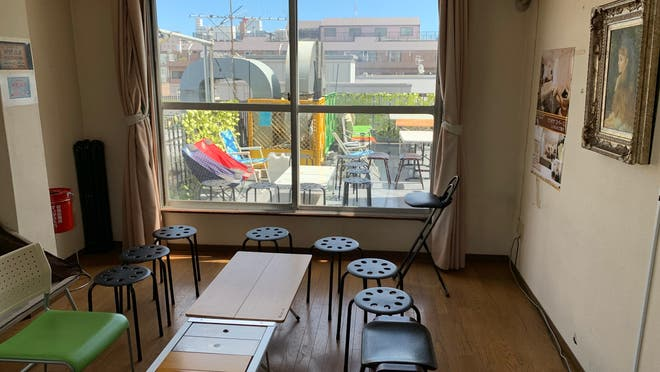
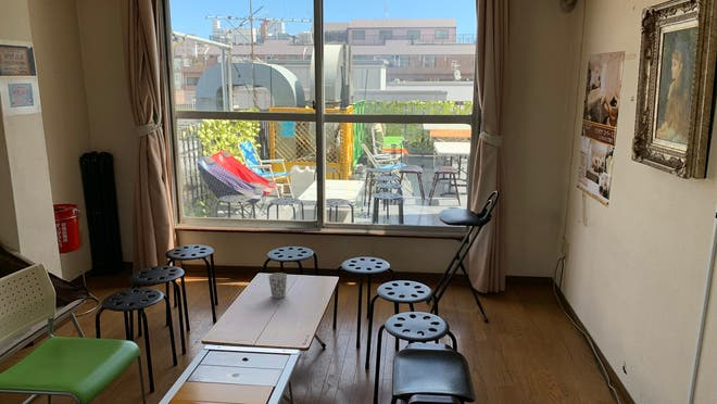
+ cup [267,272,288,299]
